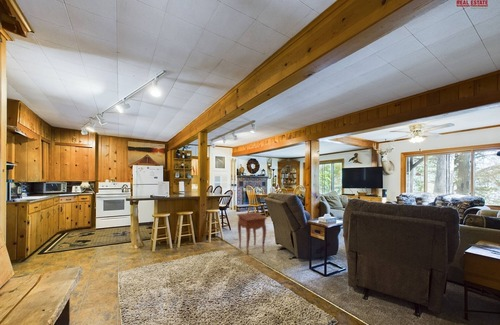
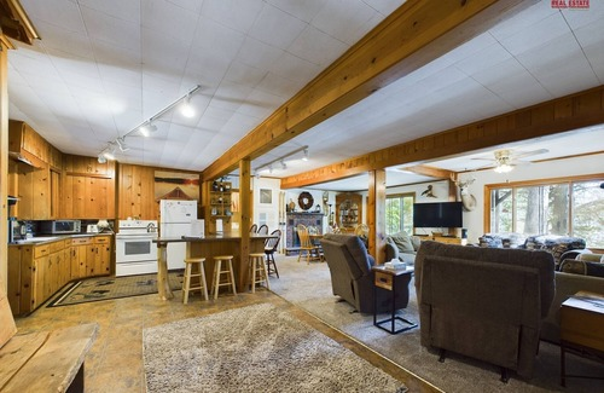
- side table [236,212,268,256]
